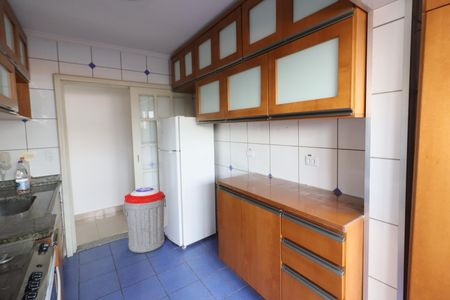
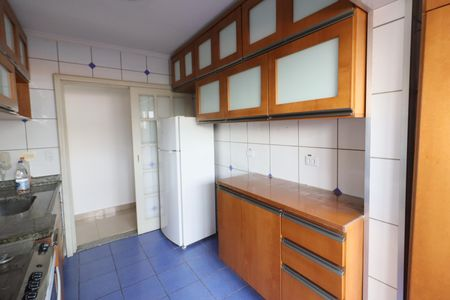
- trash can [122,187,167,254]
